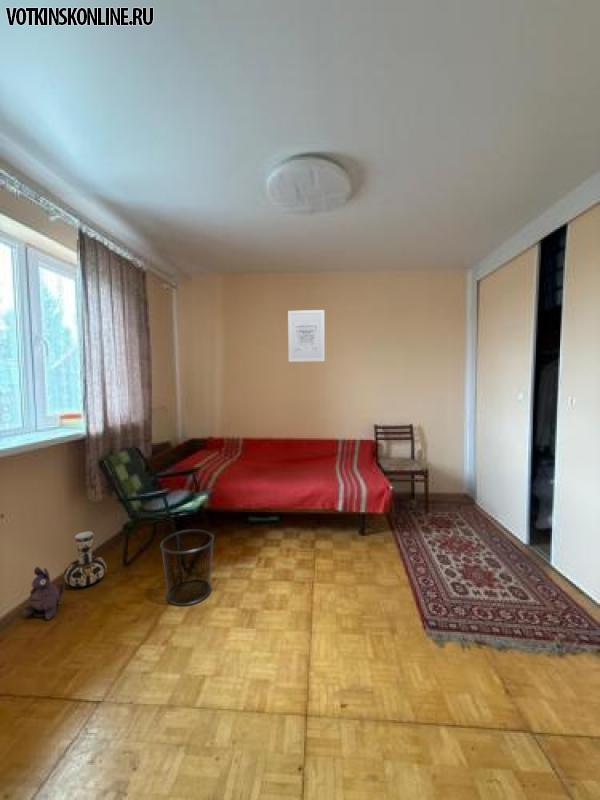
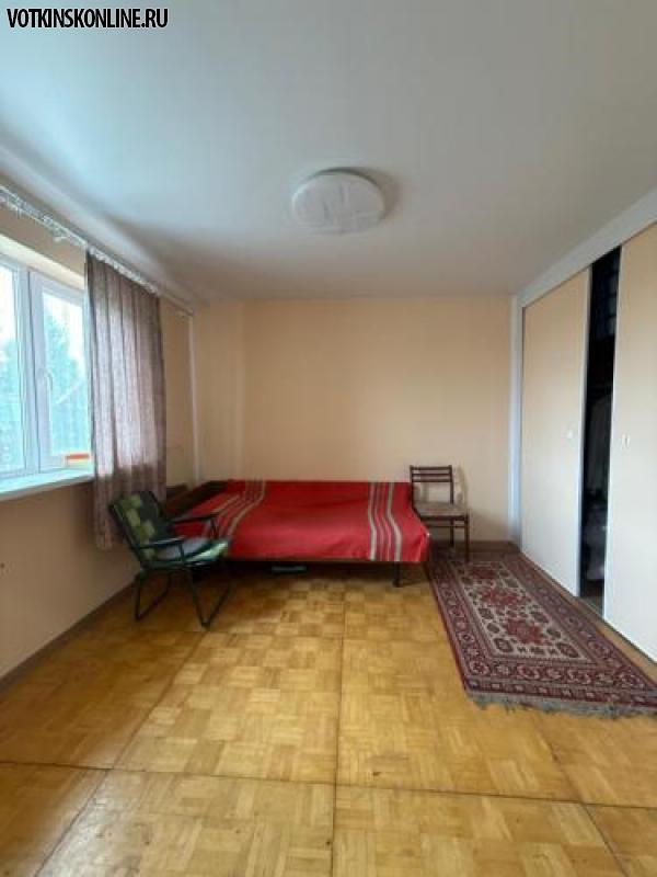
- plush toy [22,566,66,621]
- waste bin [159,528,215,607]
- vase [63,530,107,588]
- wall art [287,309,326,363]
